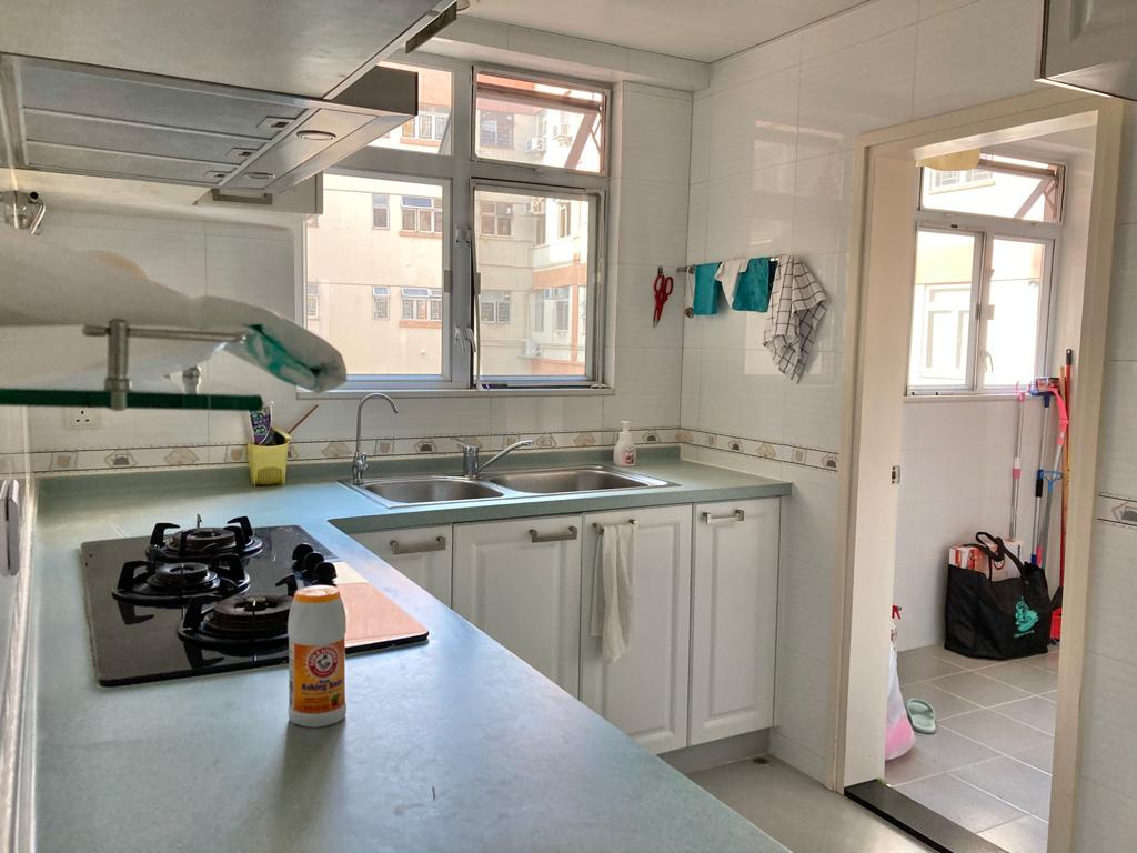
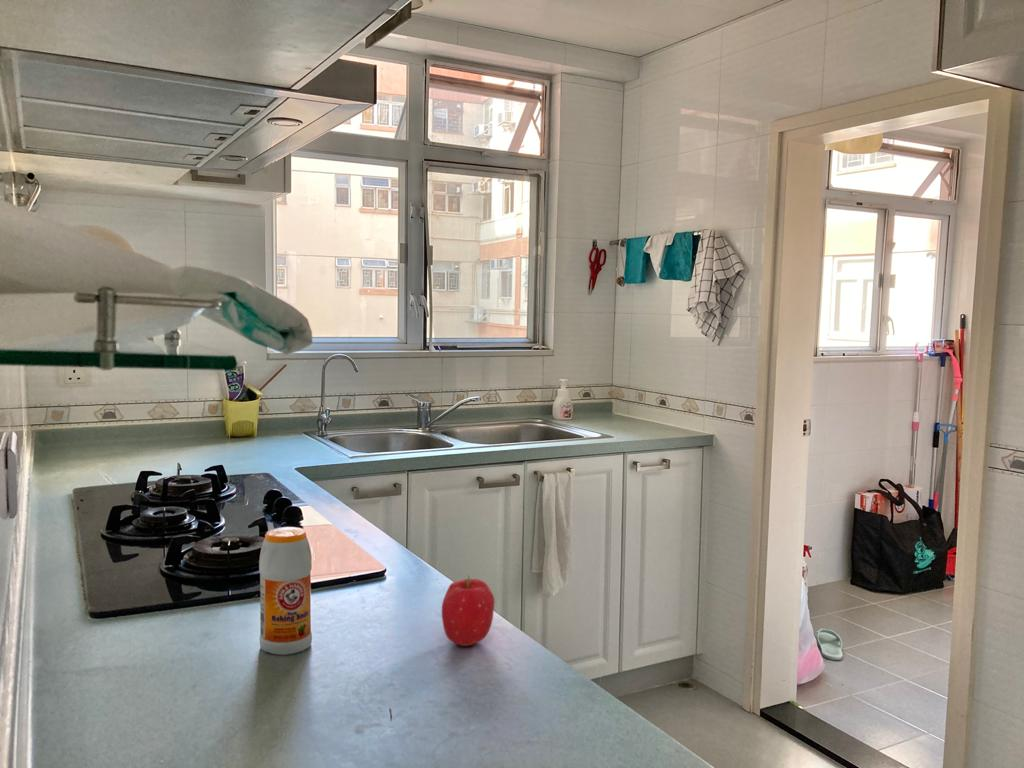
+ fruit [441,575,496,647]
